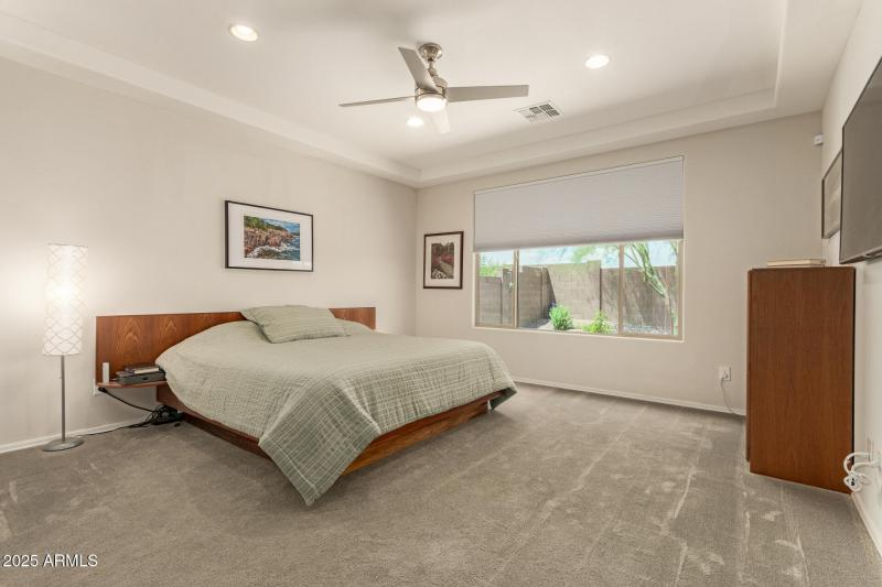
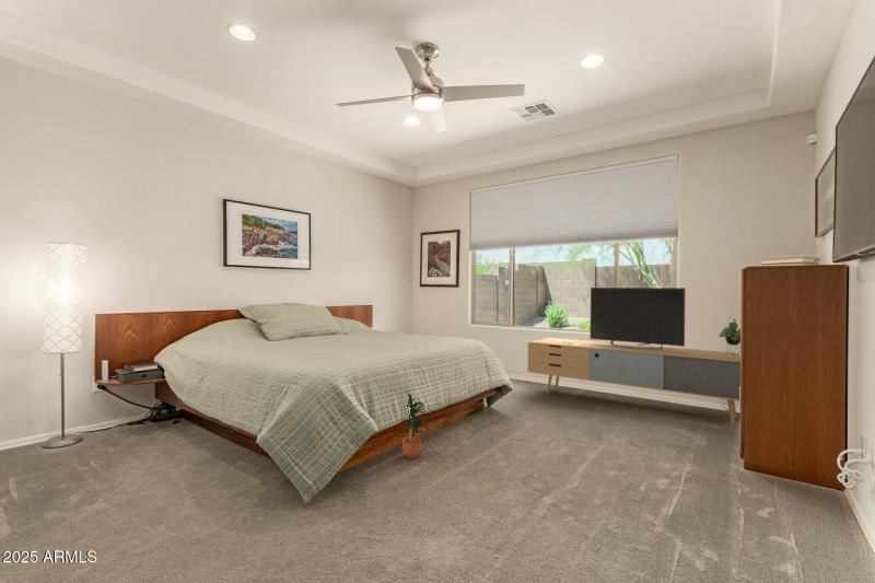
+ media console [527,287,742,425]
+ potted plant [399,390,429,459]
